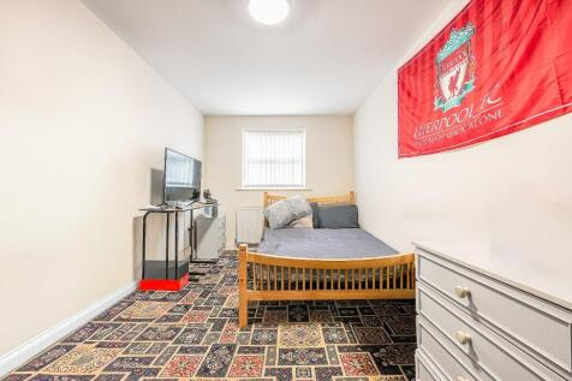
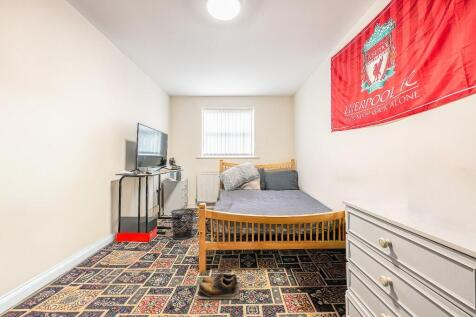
+ waste bin [170,208,196,240]
+ shoes [196,272,240,300]
